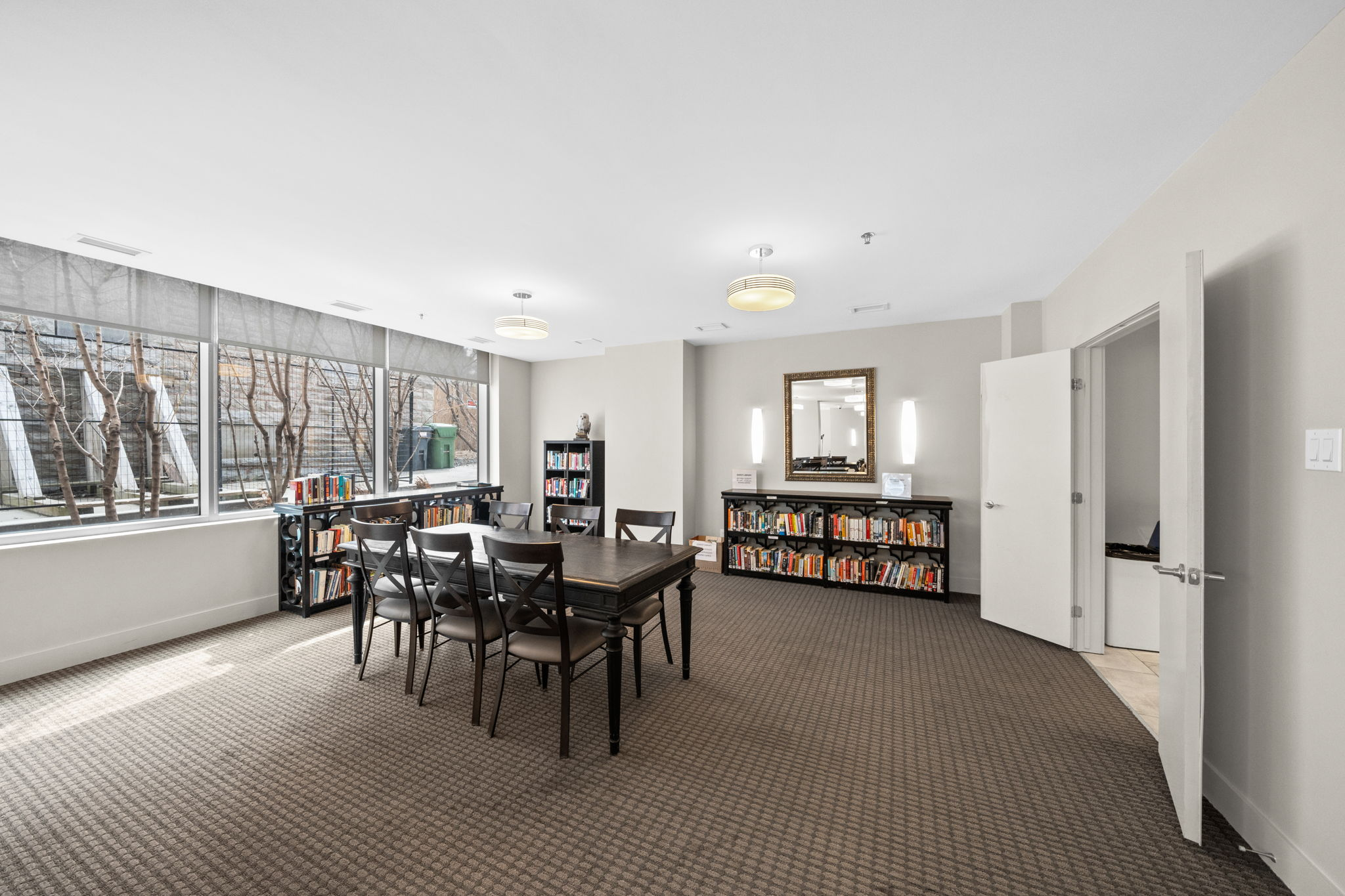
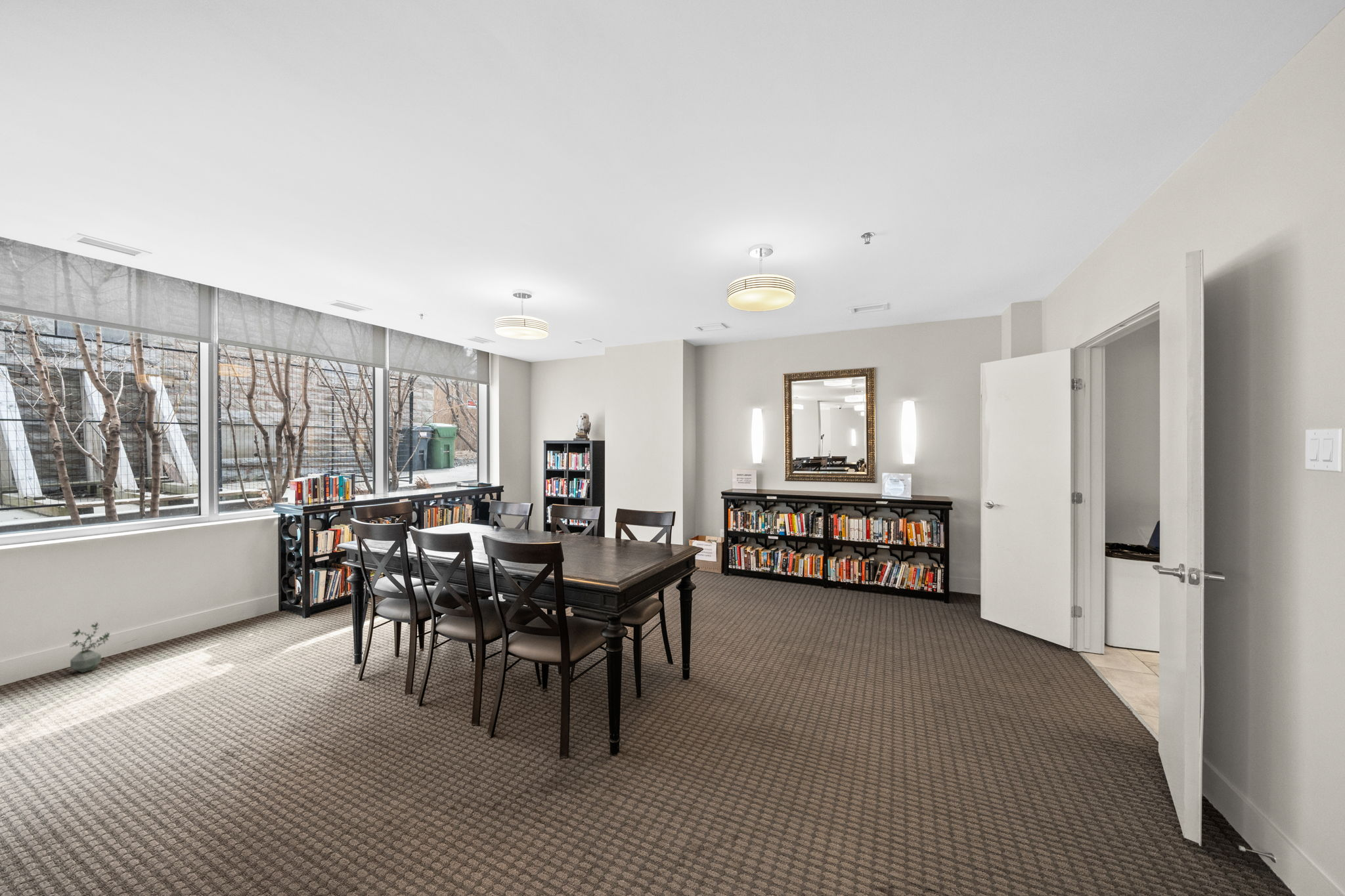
+ potted plant [69,622,110,673]
